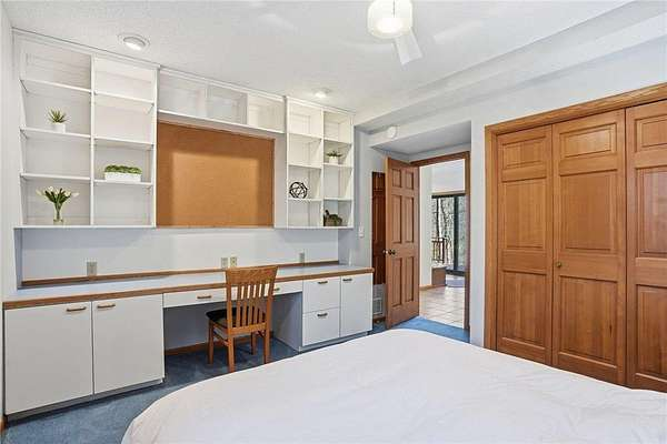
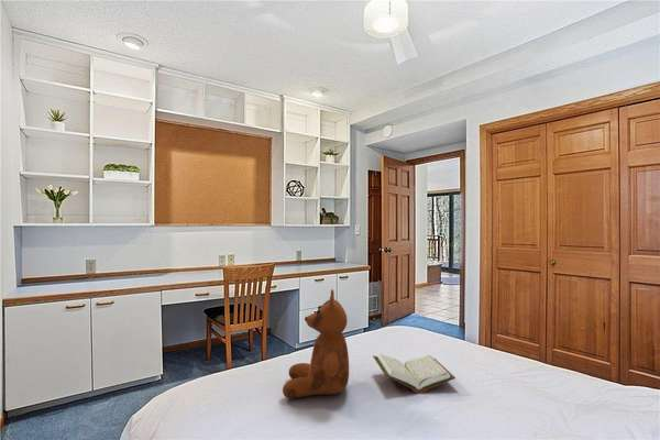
+ book [372,352,457,395]
+ teddy bear [282,288,350,399]
